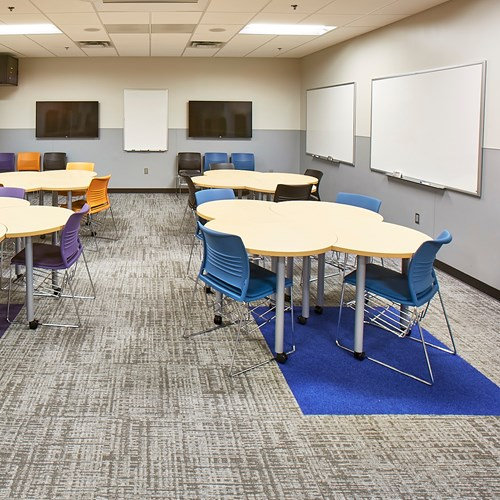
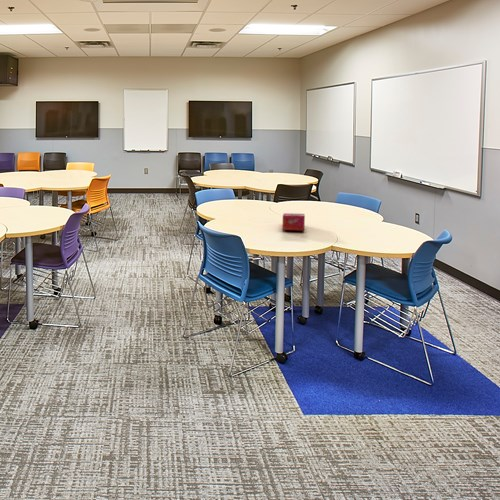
+ tissue box [281,212,306,231]
